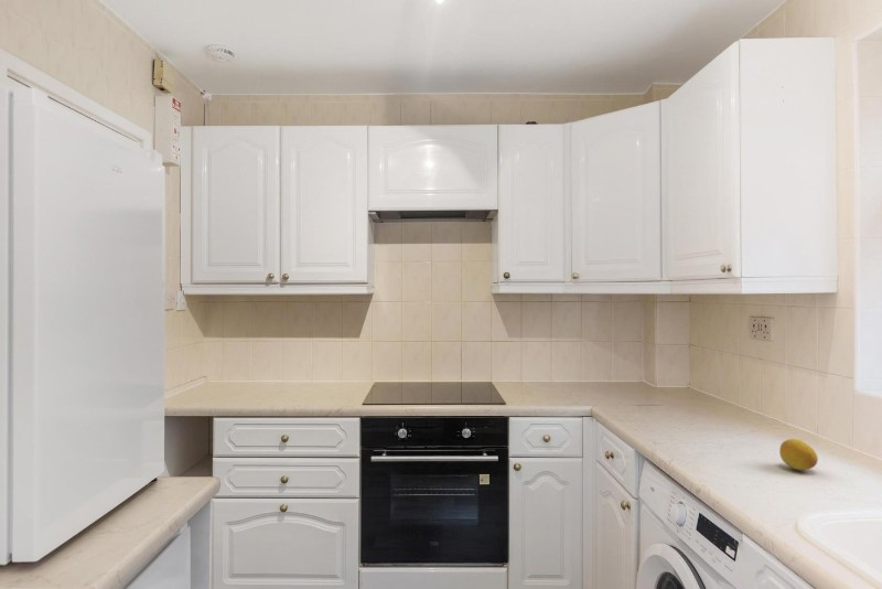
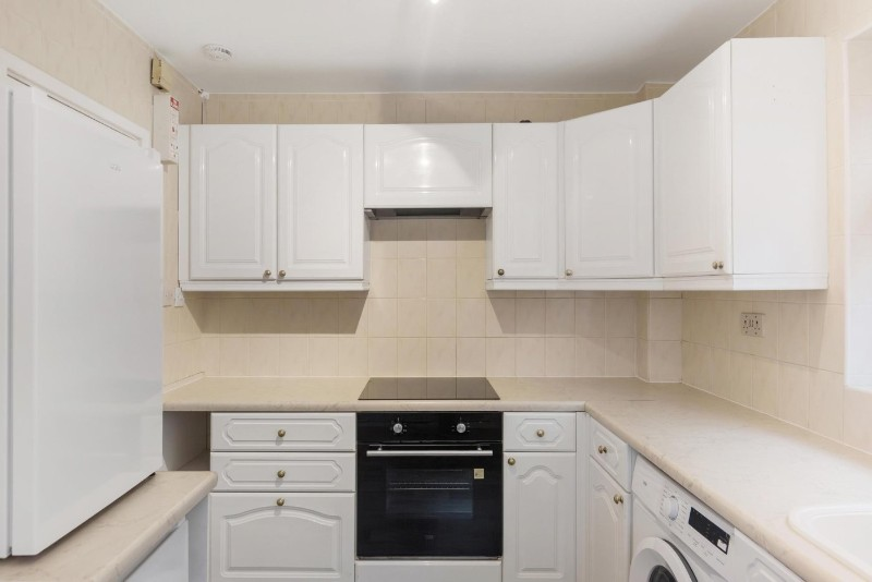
- lemon [778,438,819,471]
